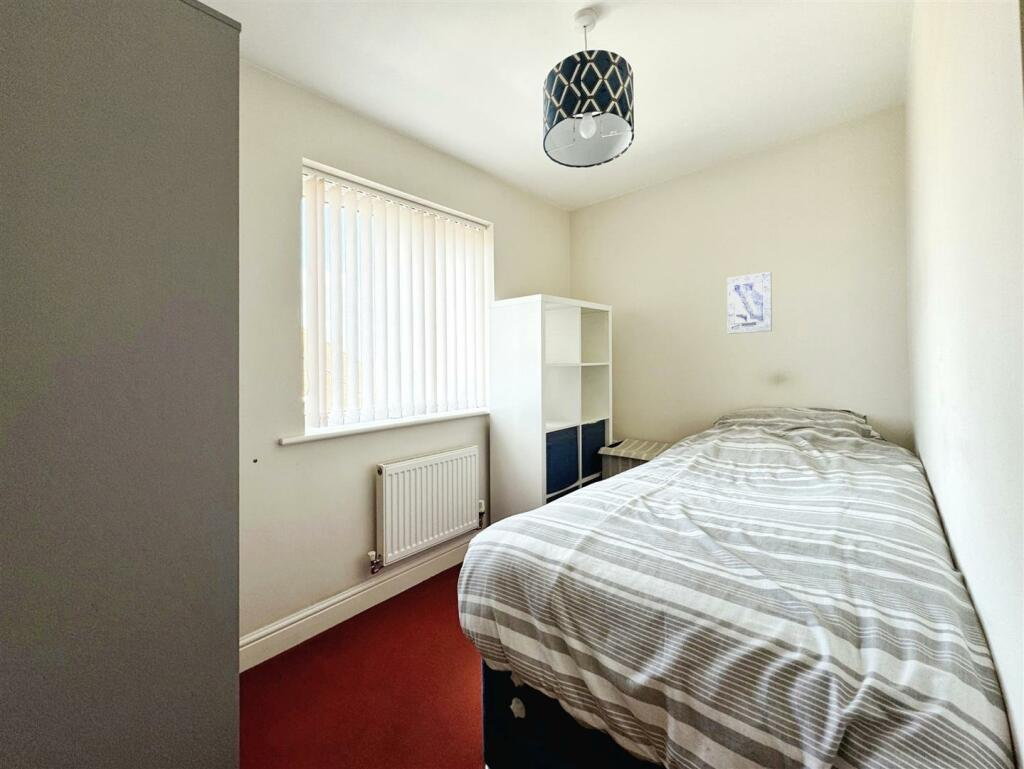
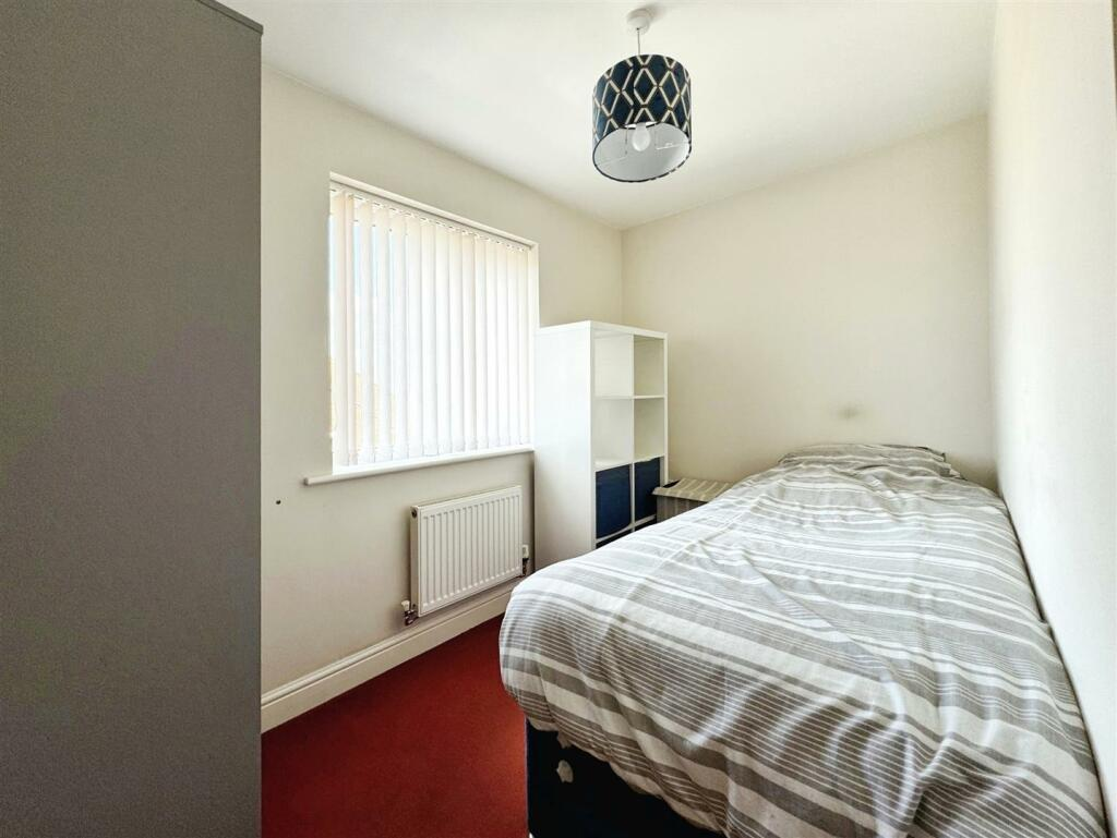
- wall art [726,271,773,335]
